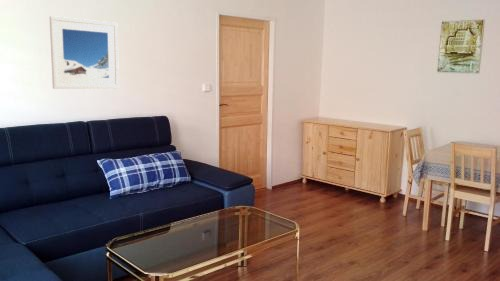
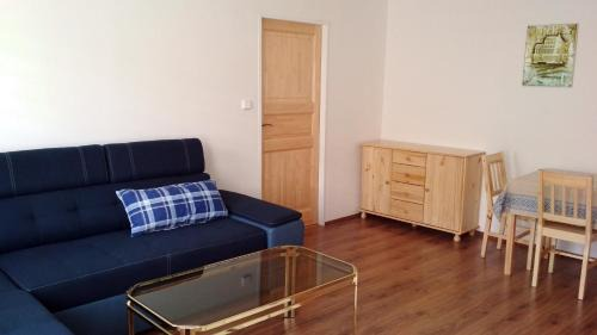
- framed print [49,15,120,90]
